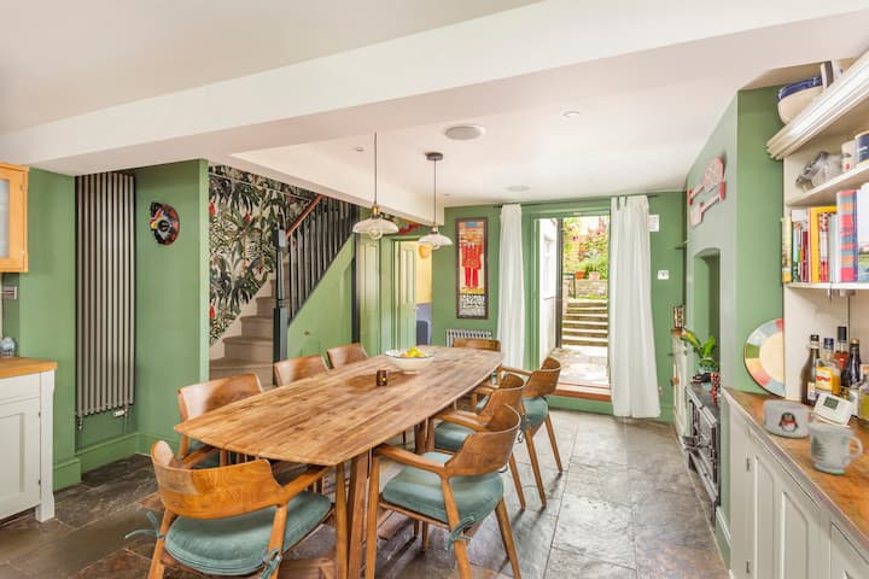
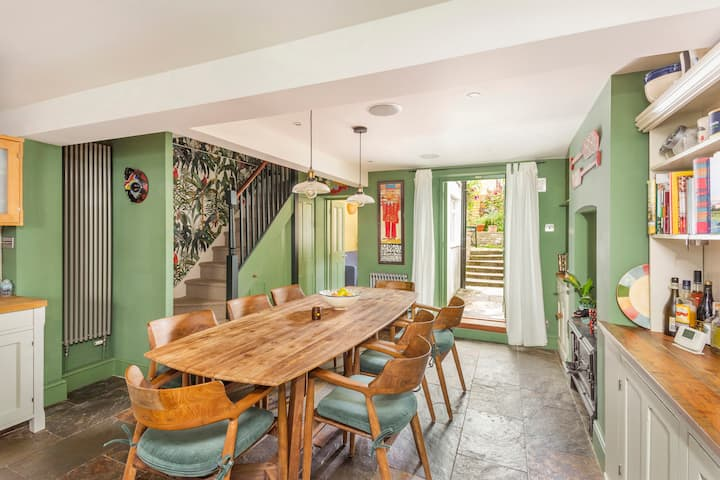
- mug [763,399,820,439]
- mug [805,421,864,475]
